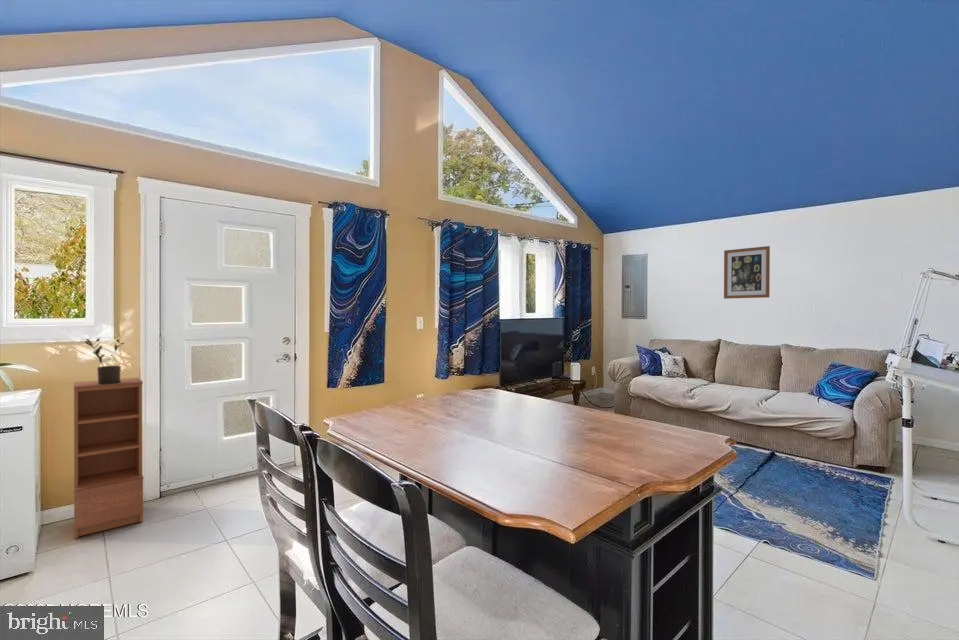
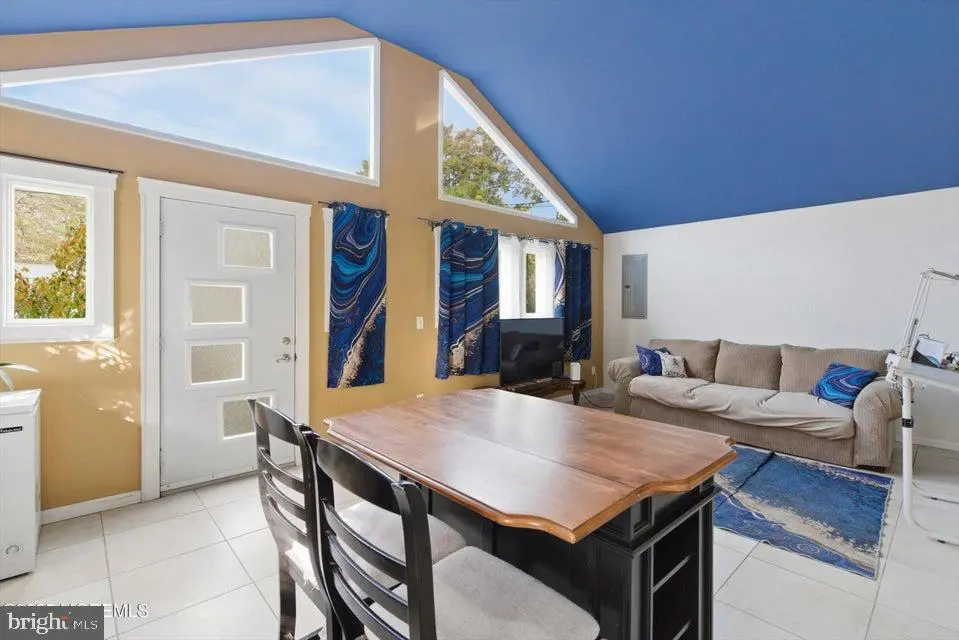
- wall art [723,245,771,300]
- potted plant [84,337,125,384]
- bookcase [73,377,145,539]
